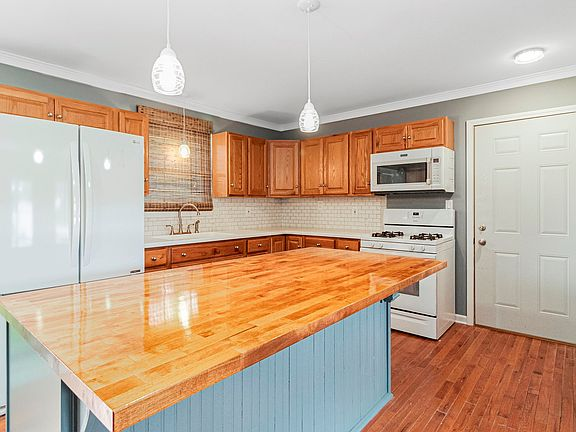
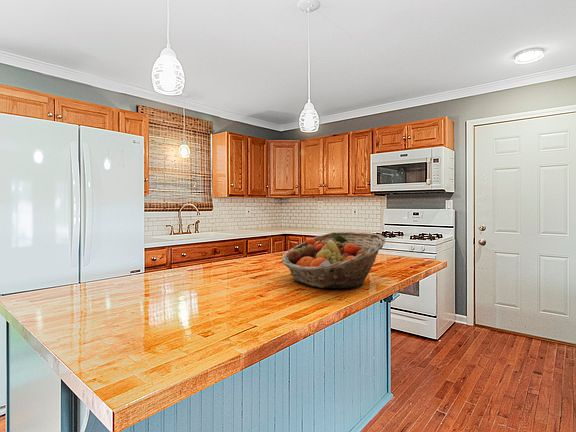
+ fruit basket [280,231,386,289]
